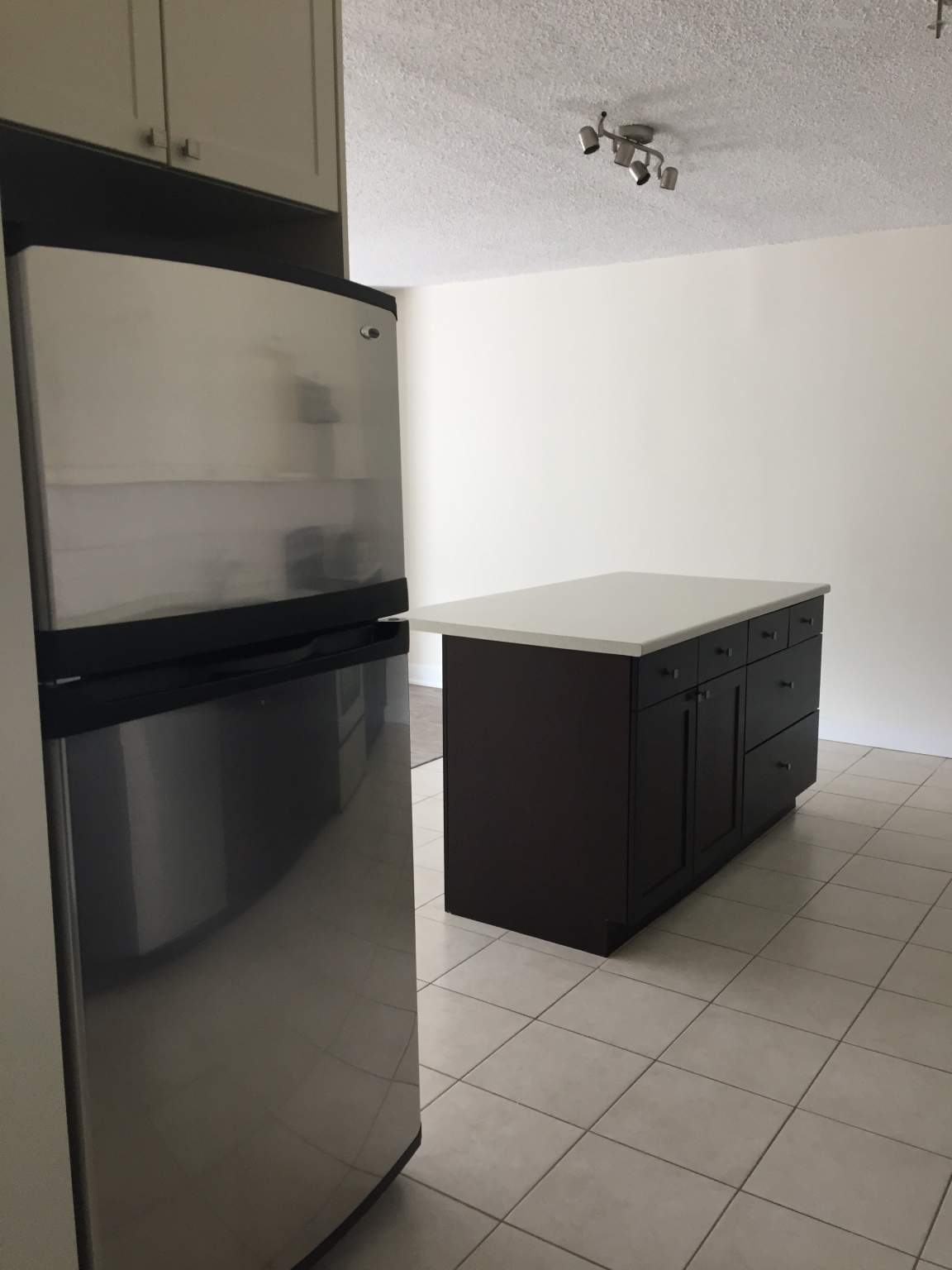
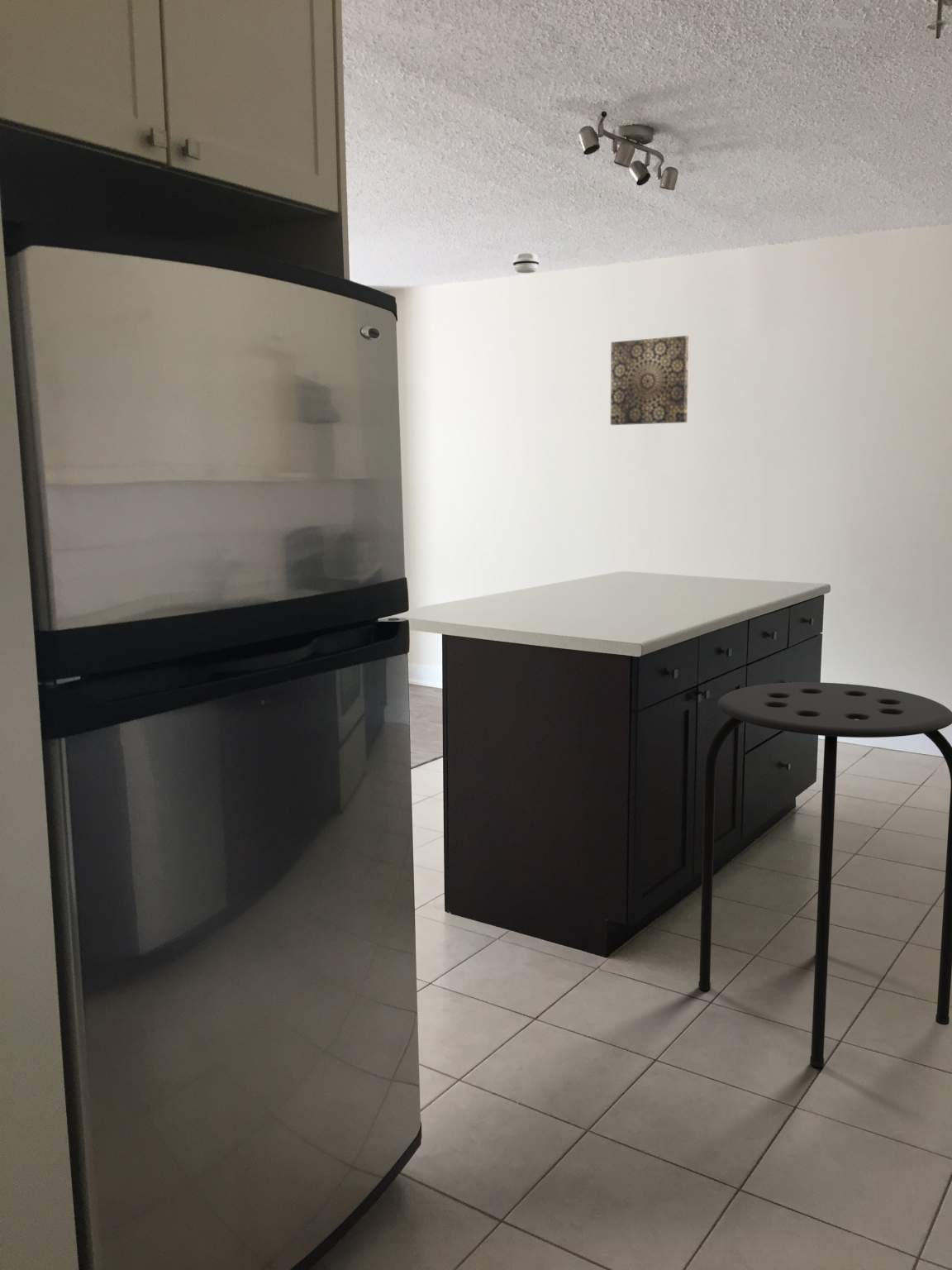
+ smoke detector [512,252,540,274]
+ stool [697,681,952,1068]
+ wall art [610,335,690,426]
